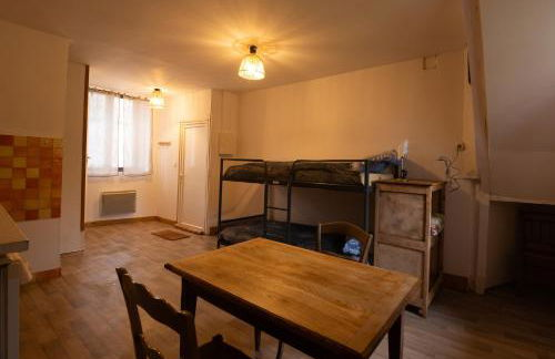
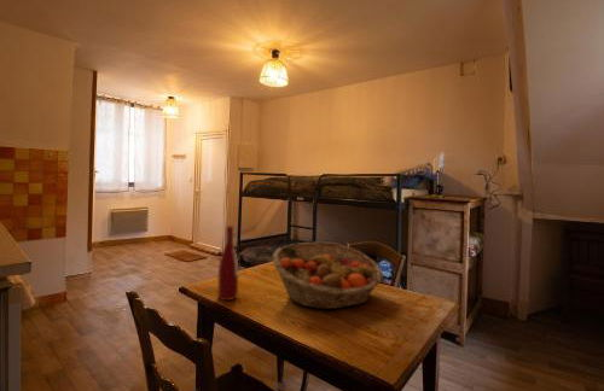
+ alcohol [217,224,240,302]
+ fruit basket [272,241,384,310]
